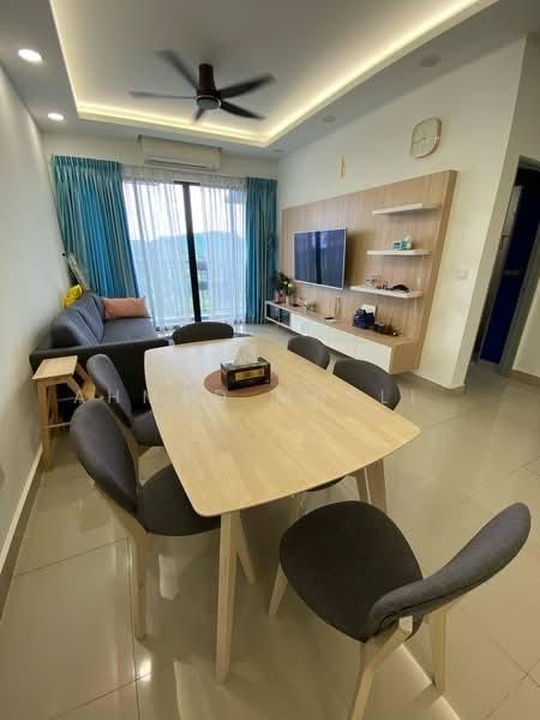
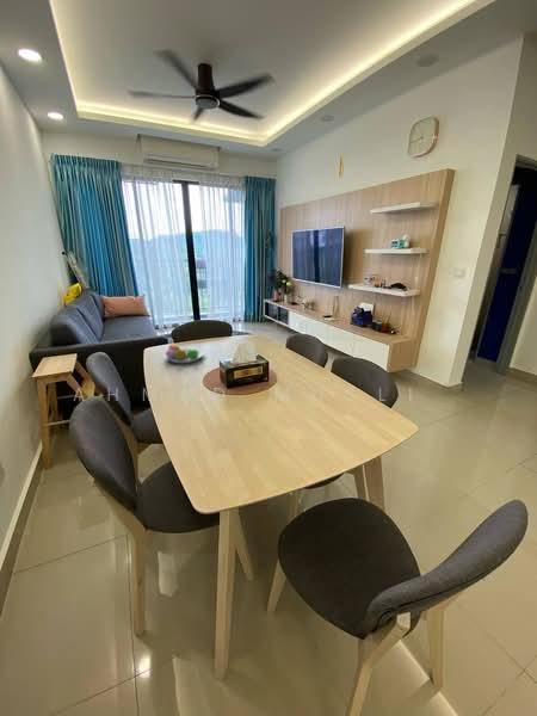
+ fruit bowl [165,342,205,364]
